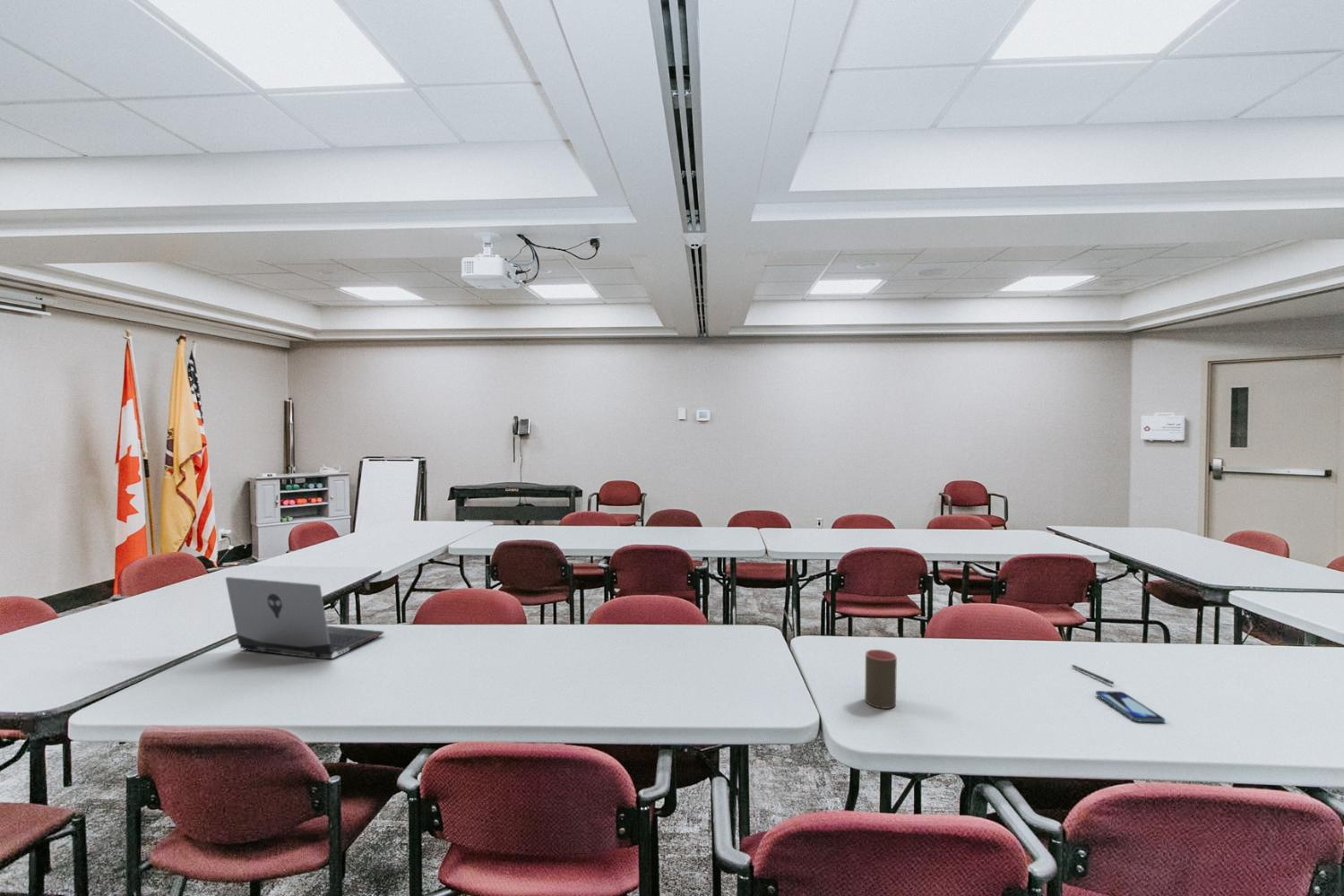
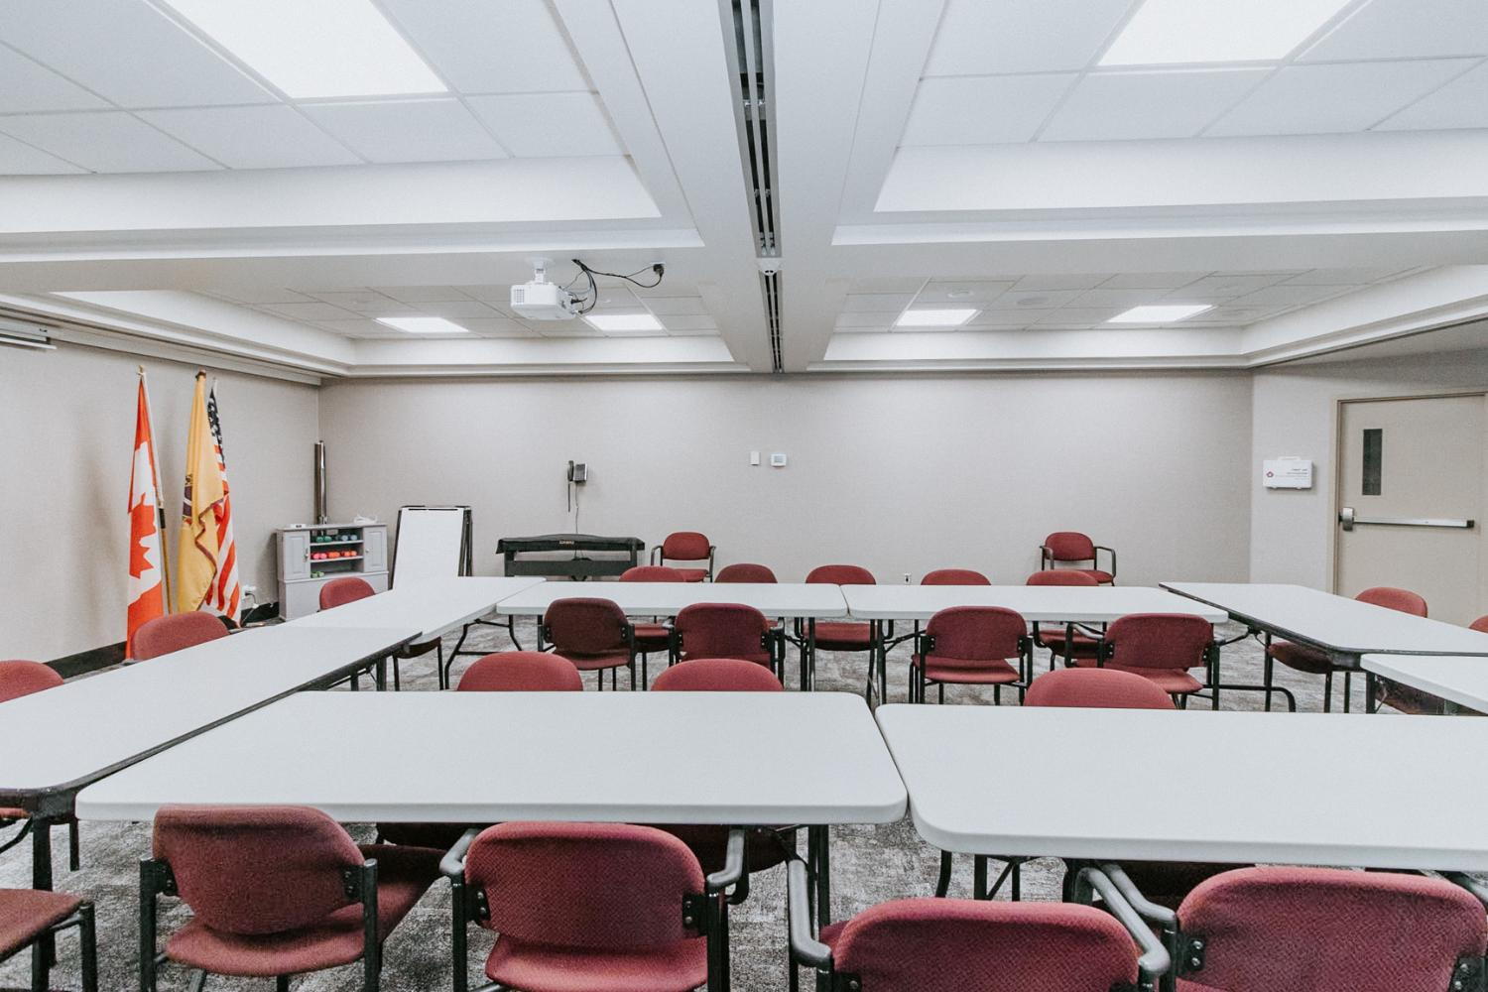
- pen [1070,664,1115,685]
- smartphone [1095,690,1166,723]
- laptop computer [225,576,384,659]
- cup [864,649,898,710]
